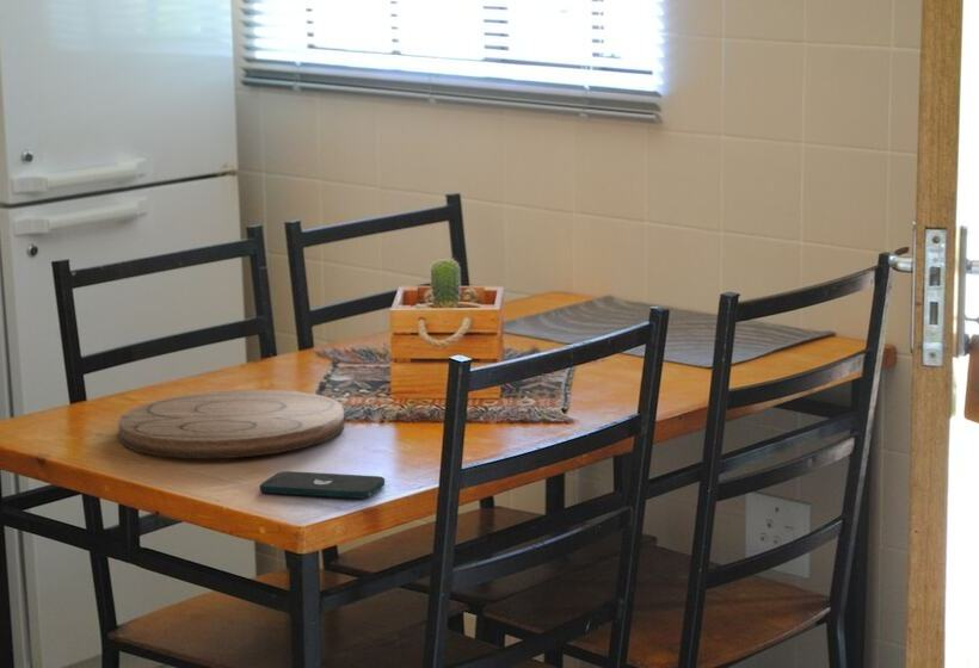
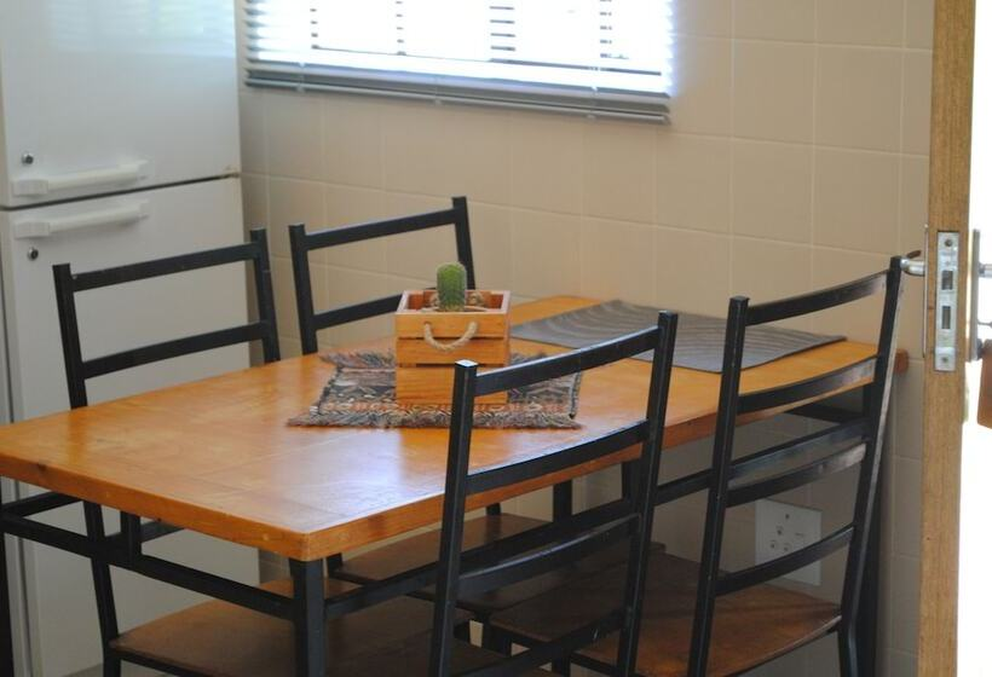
- cutting board [117,389,345,459]
- smartphone [259,470,386,500]
